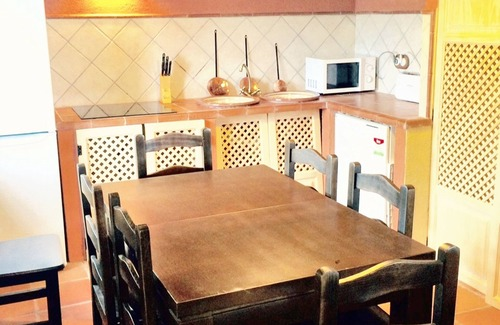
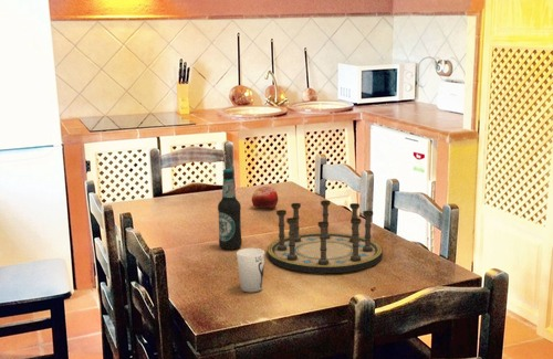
+ board game [267,199,384,274]
+ cup [236,247,265,293]
+ fruit [251,186,279,210]
+ bottle [217,168,243,251]
